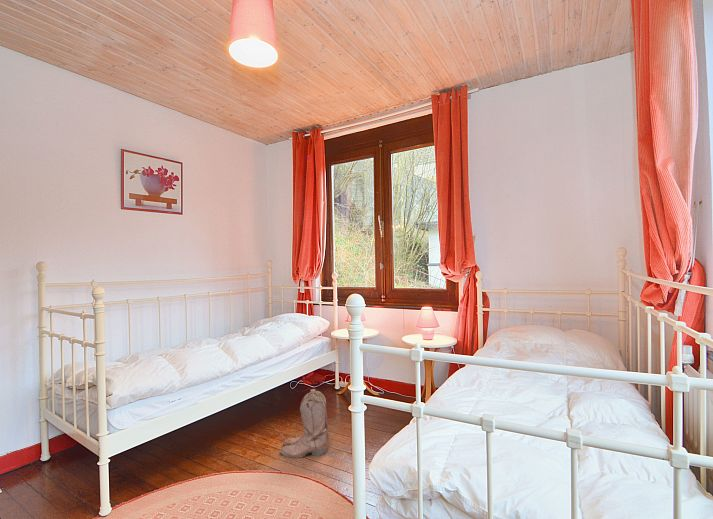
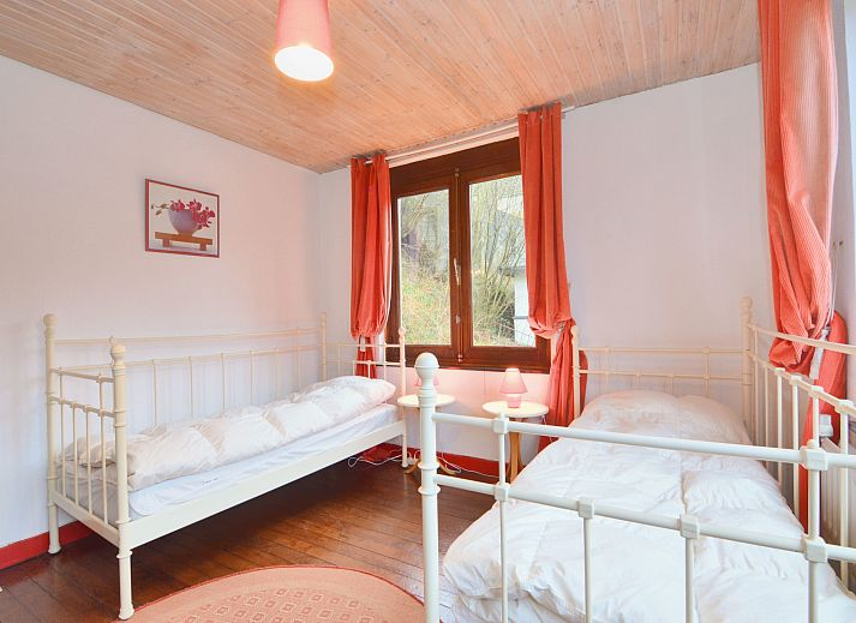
- boots [279,388,329,459]
